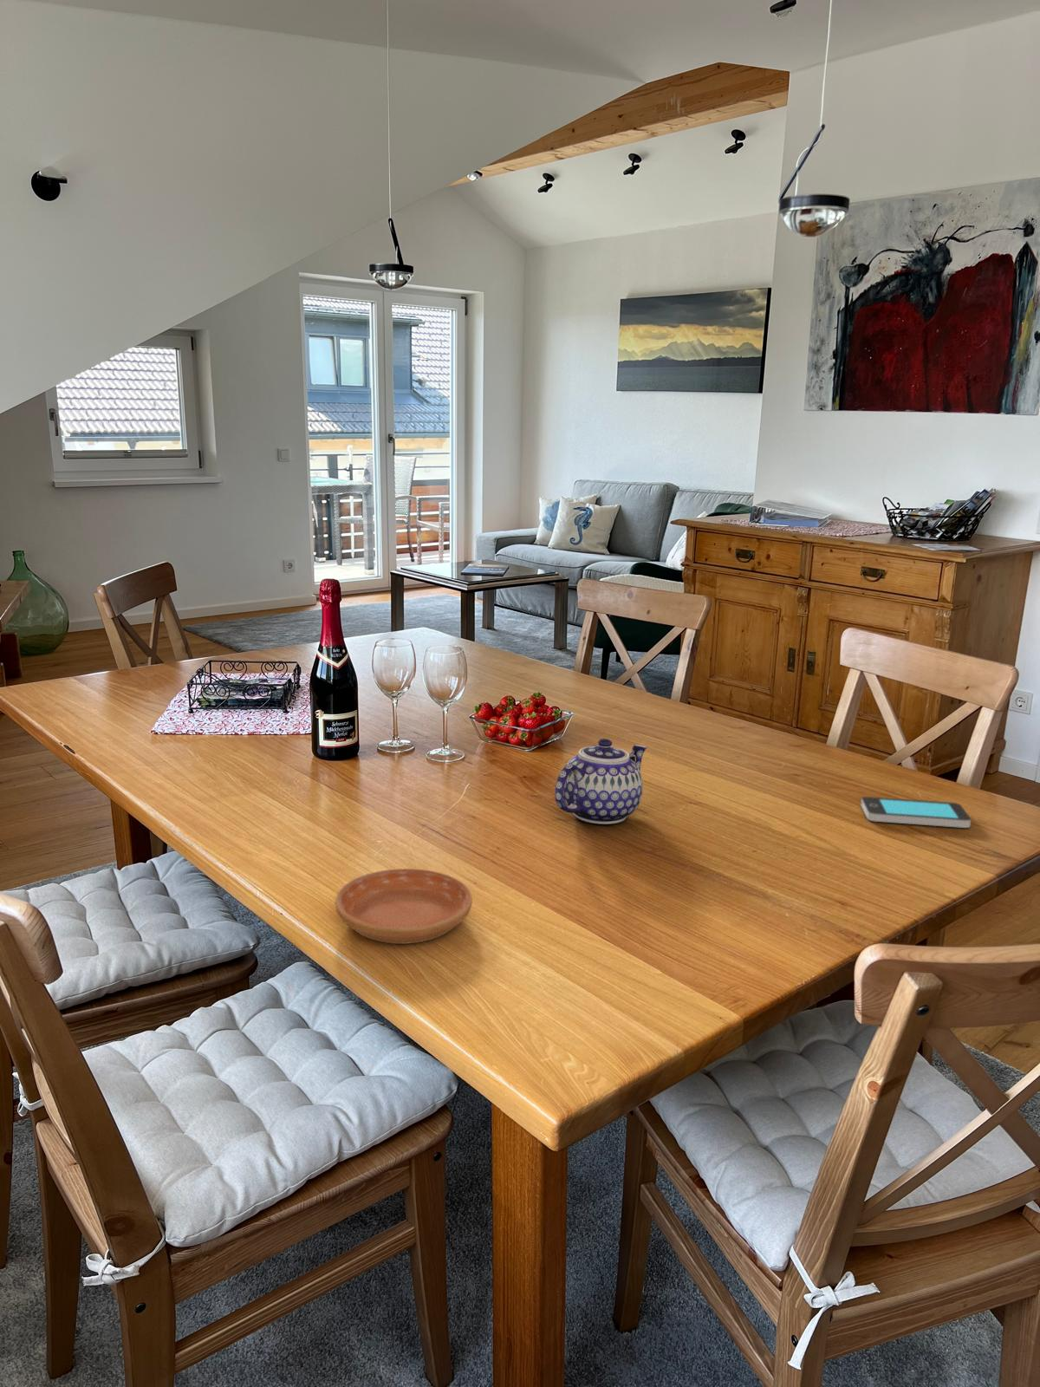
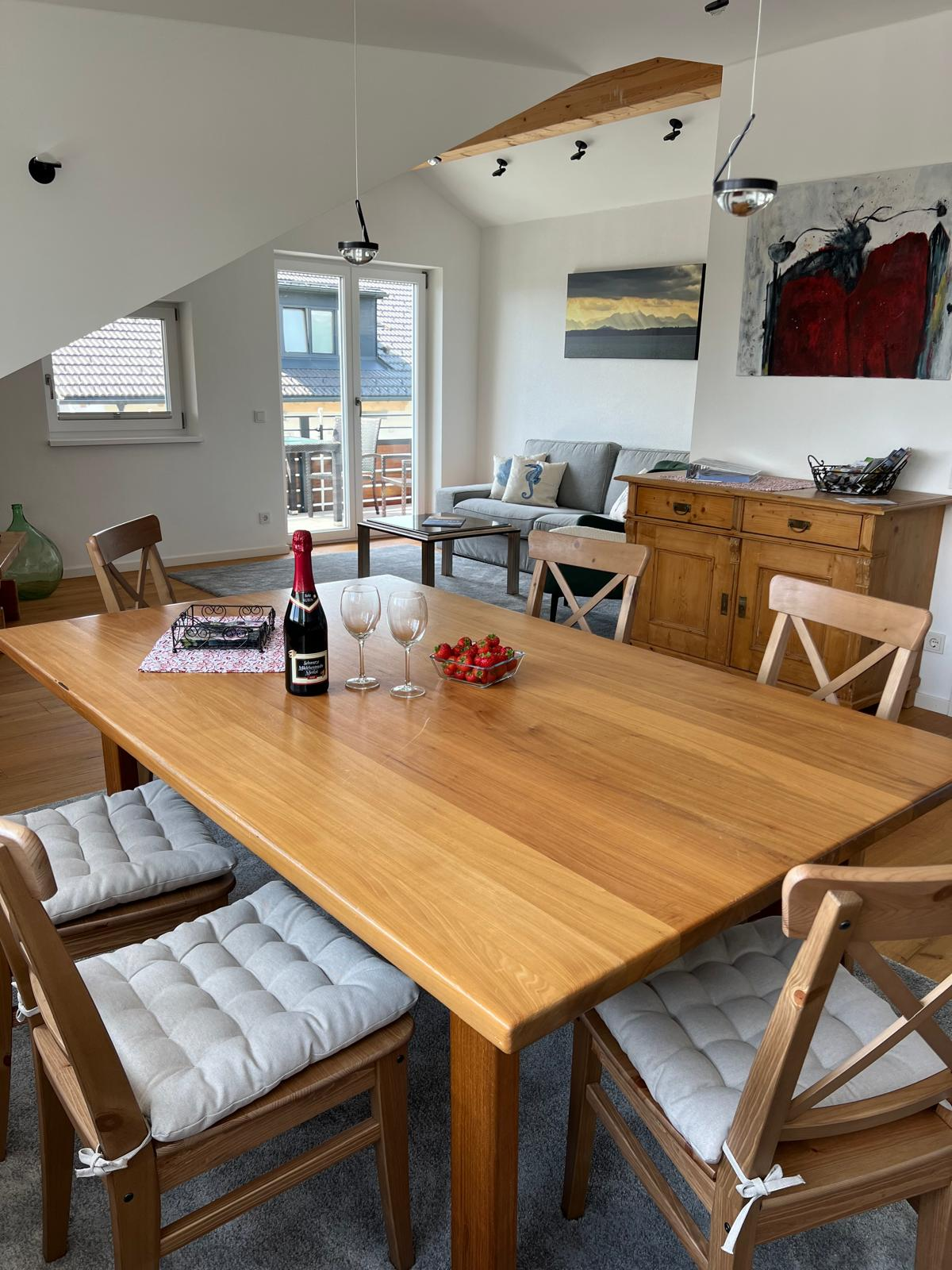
- saucer [334,868,473,945]
- teapot [554,737,648,826]
- smartphone [860,796,971,829]
